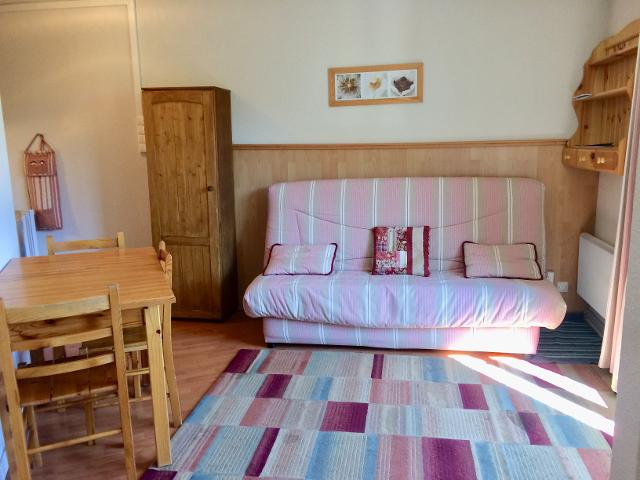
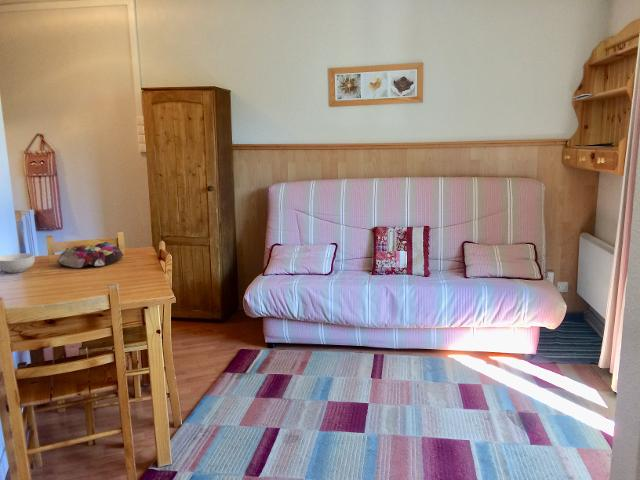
+ cereal bowl [0,252,36,274]
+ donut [56,241,125,269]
